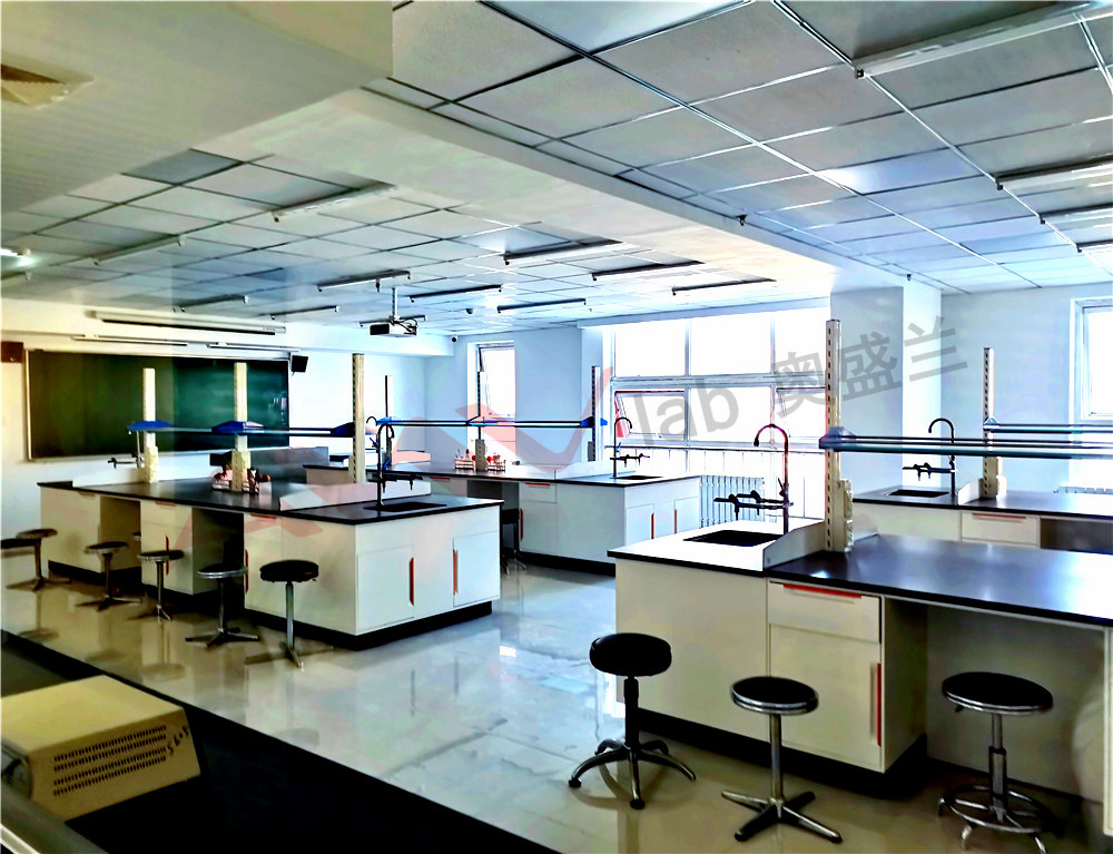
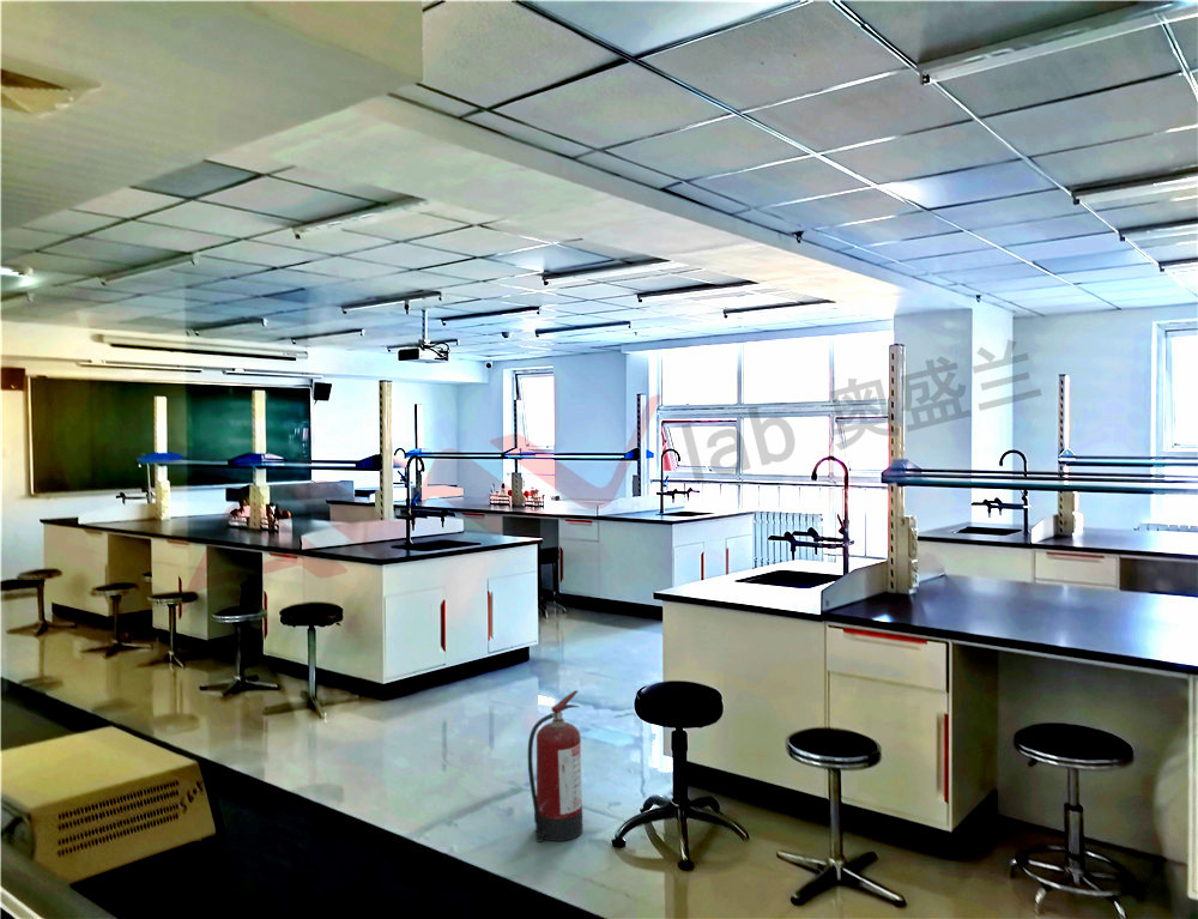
+ fire extinguisher [527,689,583,844]
